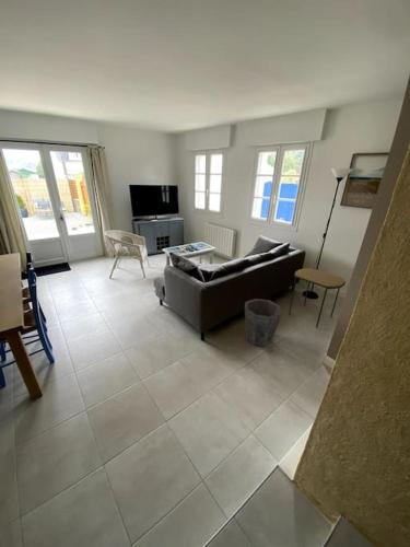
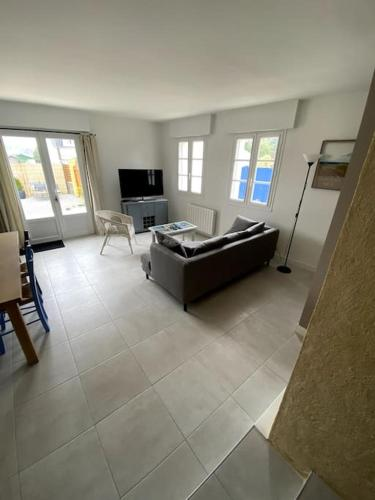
- waste bin [244,298,283,347]
- side table [288,267,347,328]
